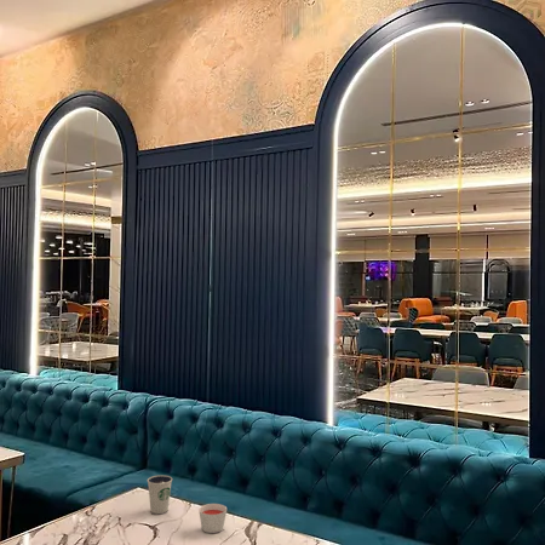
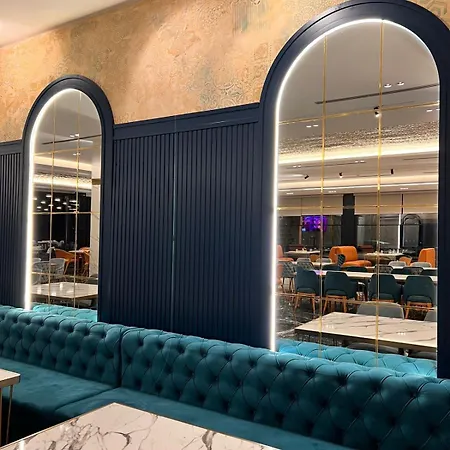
- candle [197,503,228,534]
- dixie cup [147,474,173,515]
